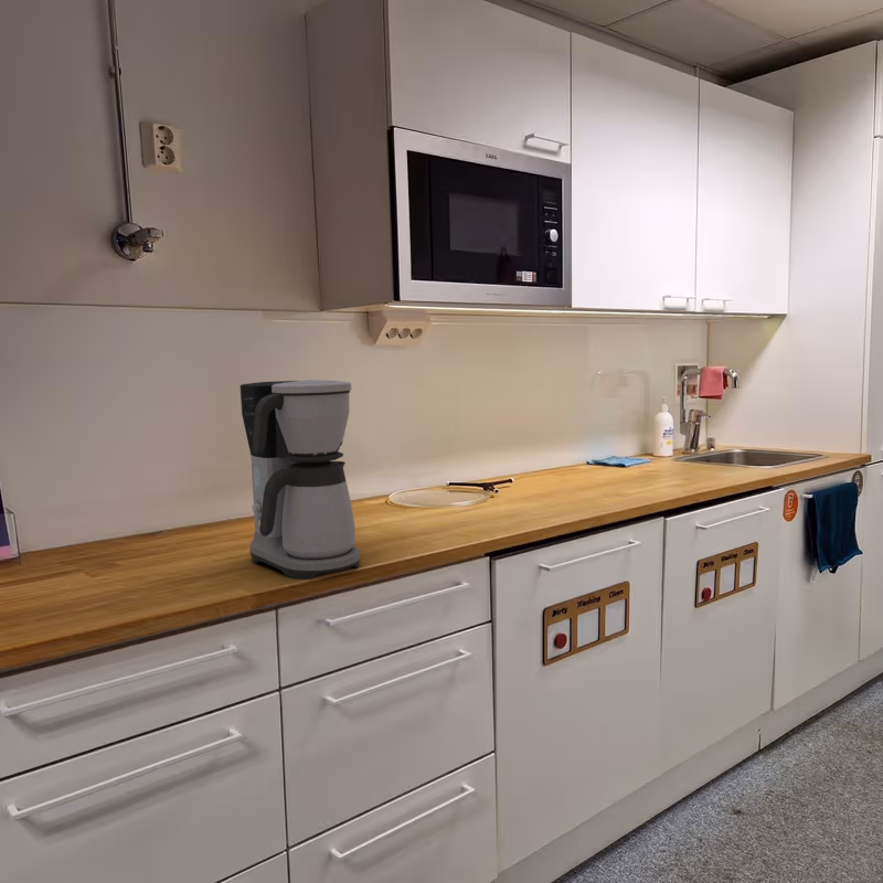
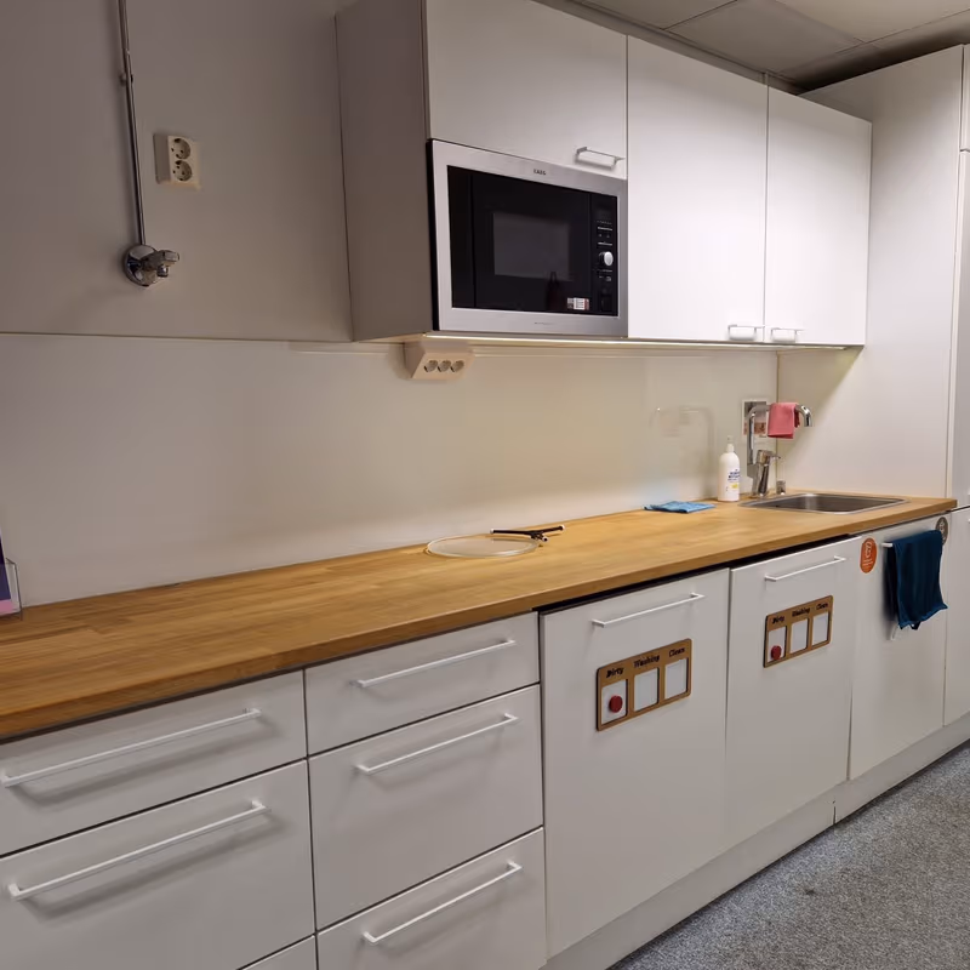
- coffee maker [240,379,361,581]
